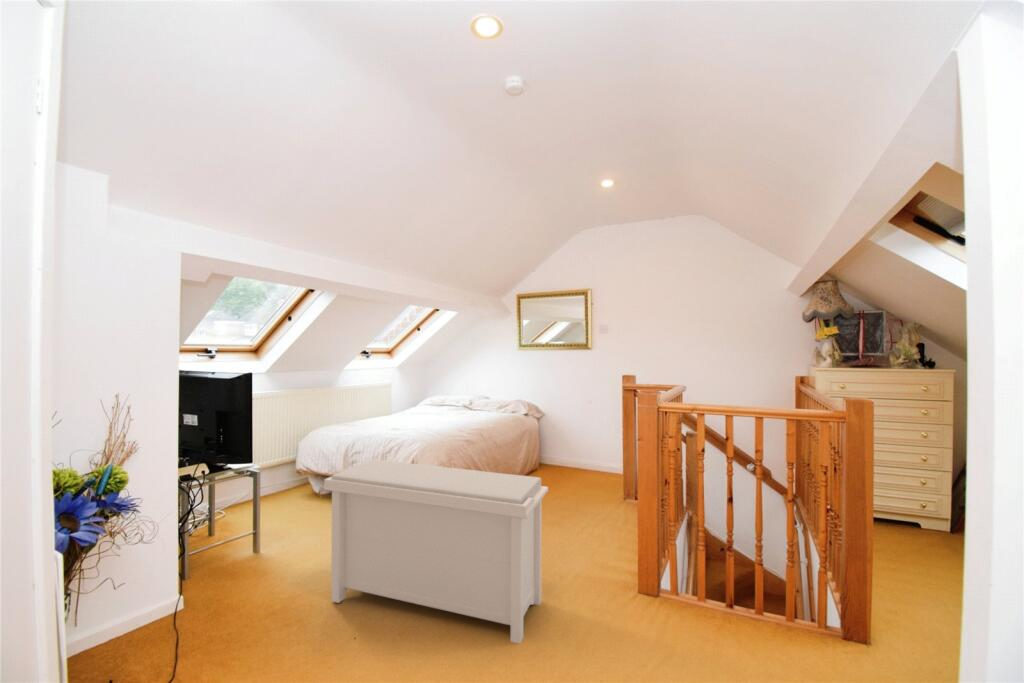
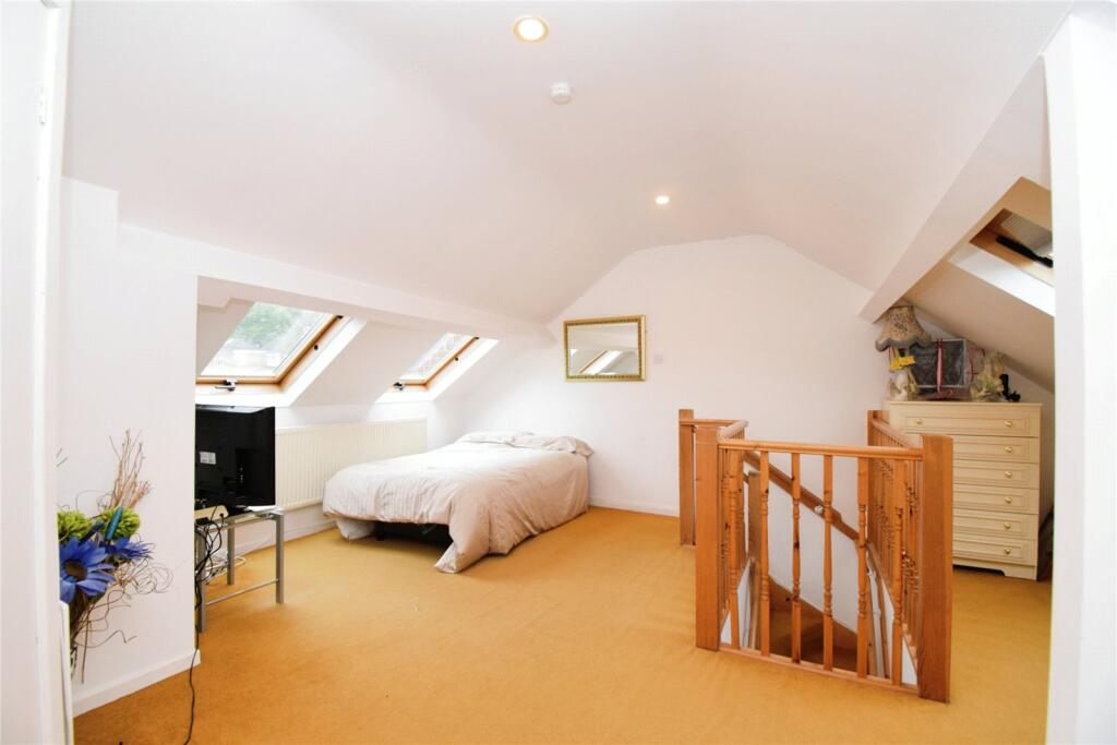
- bench [323,458,549,645]
